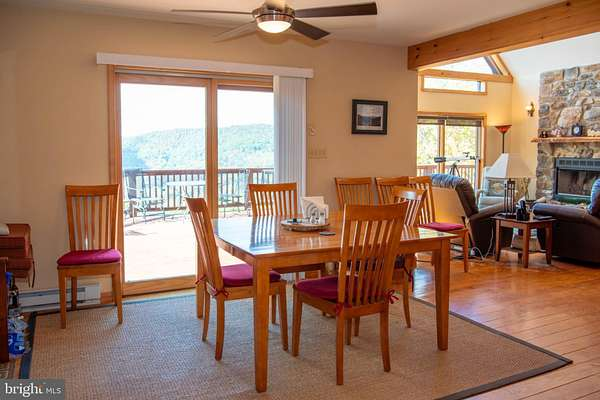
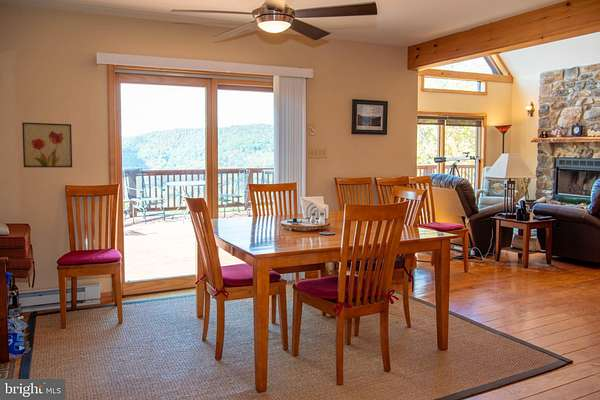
+ wall art [21,121,73,168]
